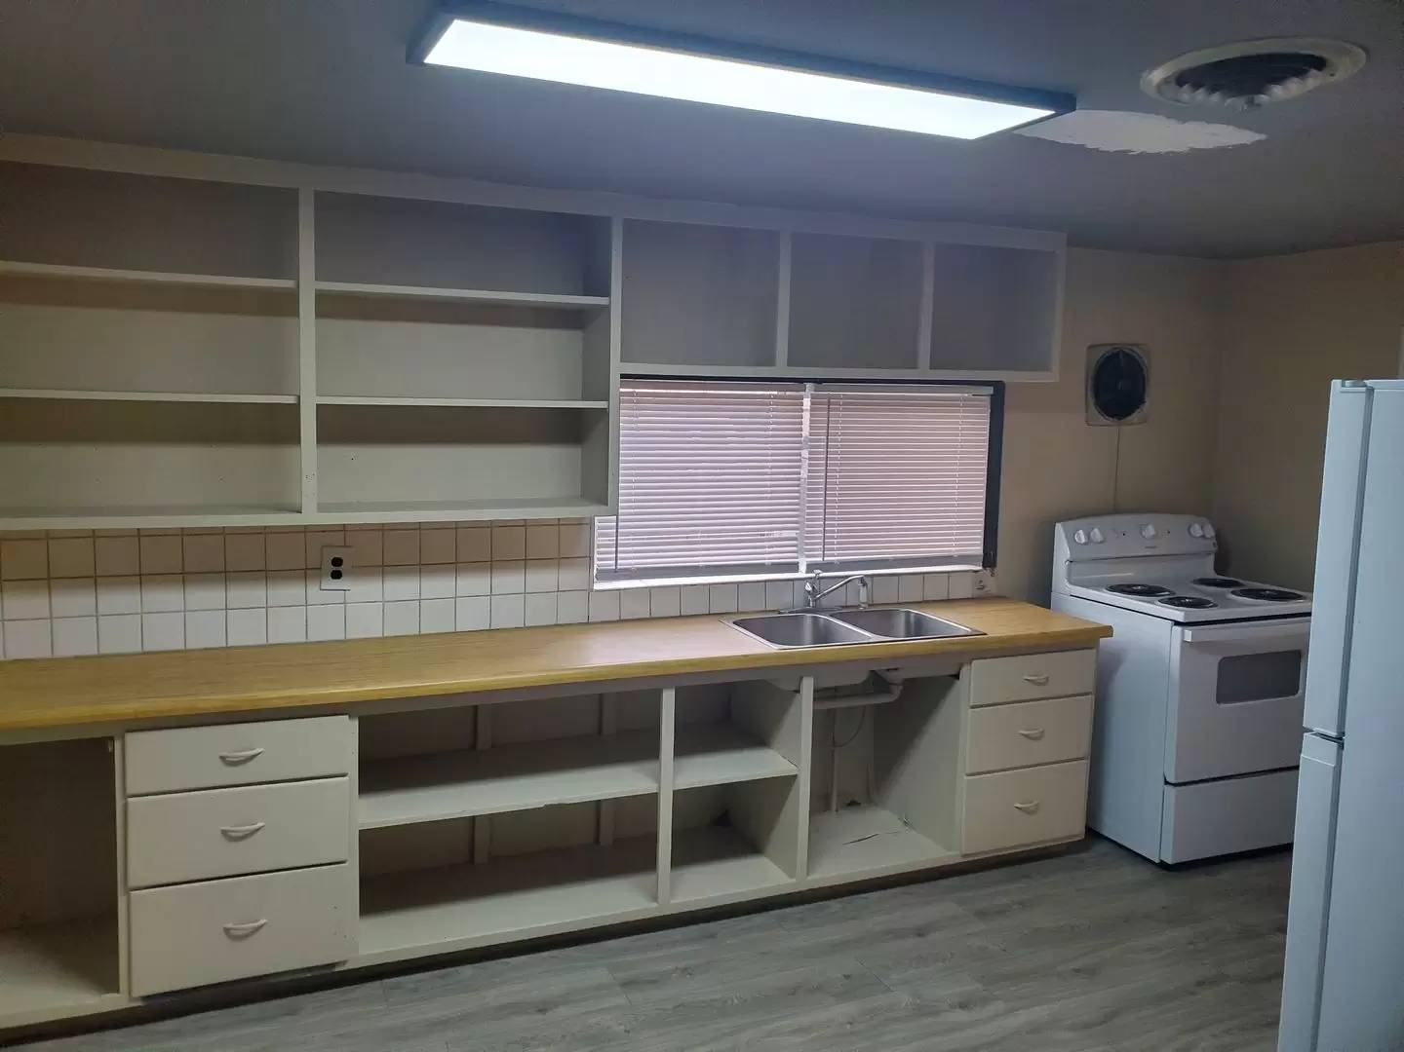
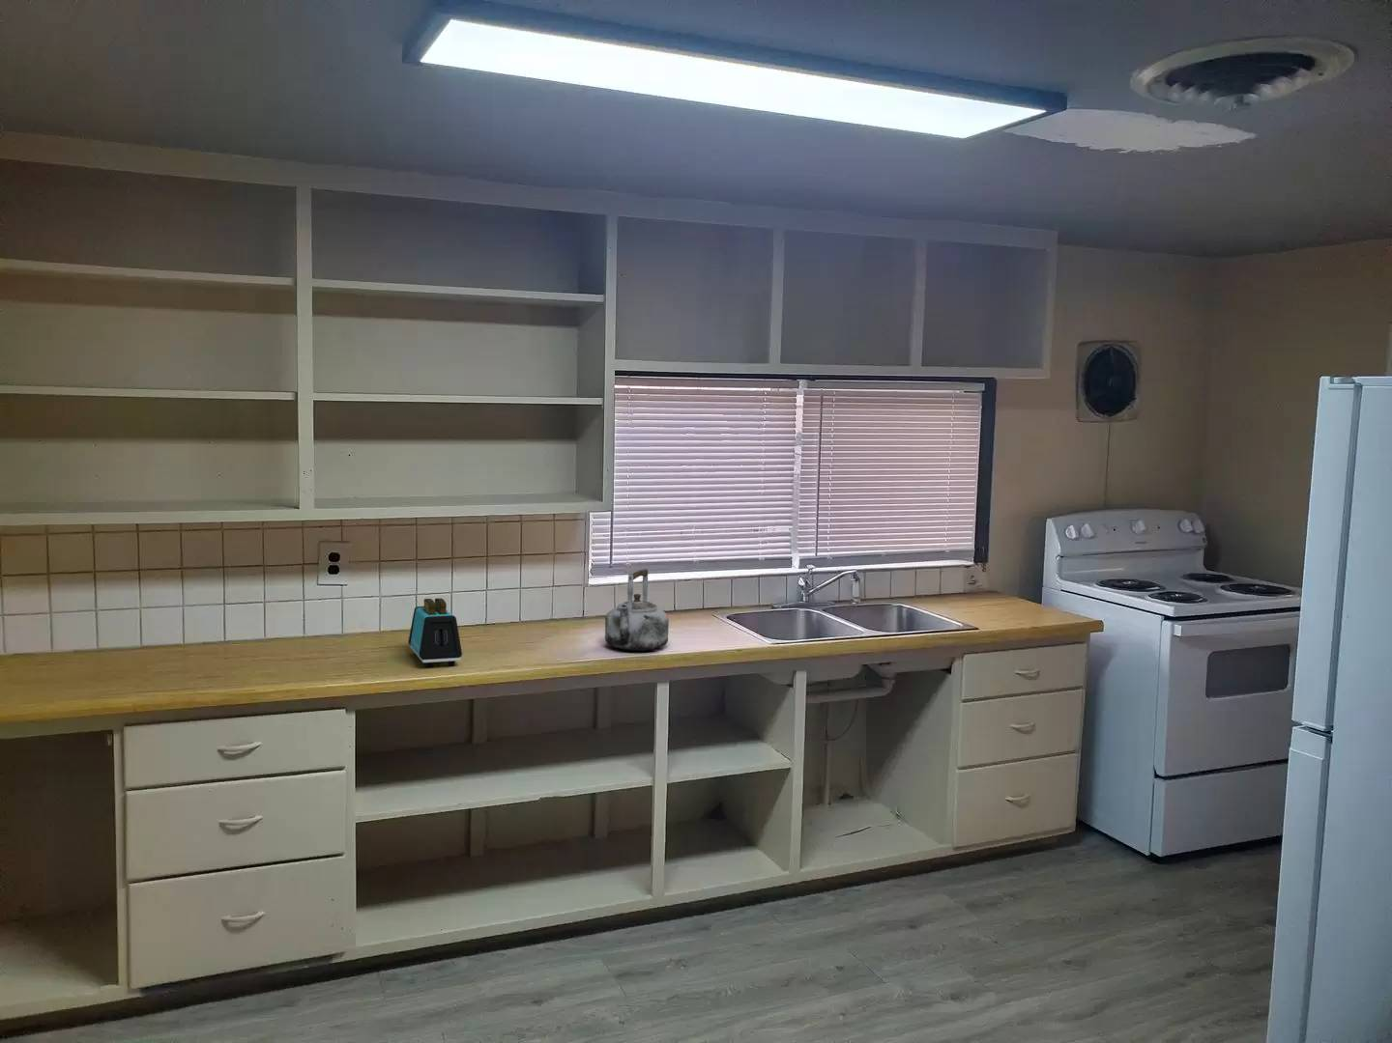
+ toaster [407,597,463,669]
+ kettle [604,566,670,652]
